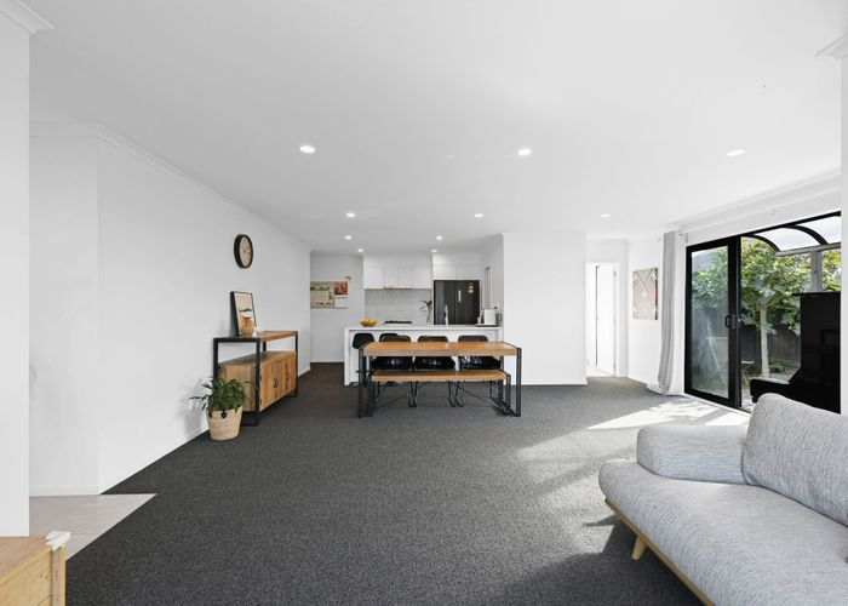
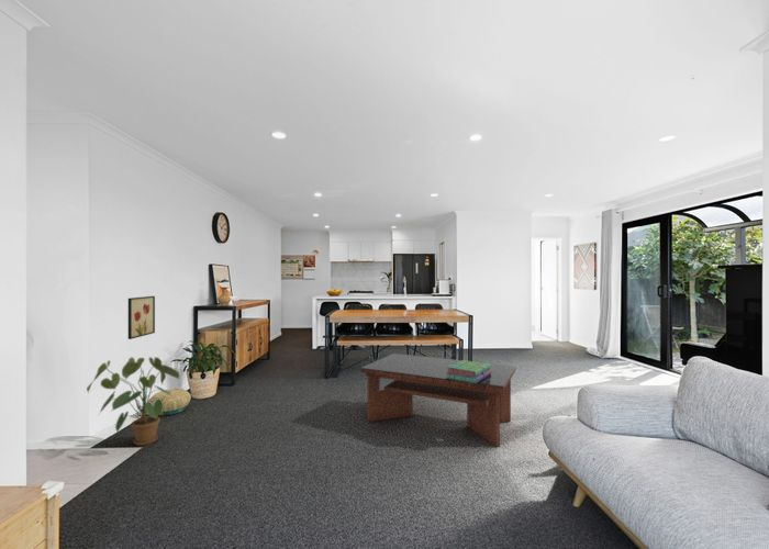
+ stack of books [446,359,491,383]
+ basket [148,388,192,416]
+ house plant [86,356,182,447]
+ wall art [127,295,156,340]
+ coffee table [359,352,516,448]
